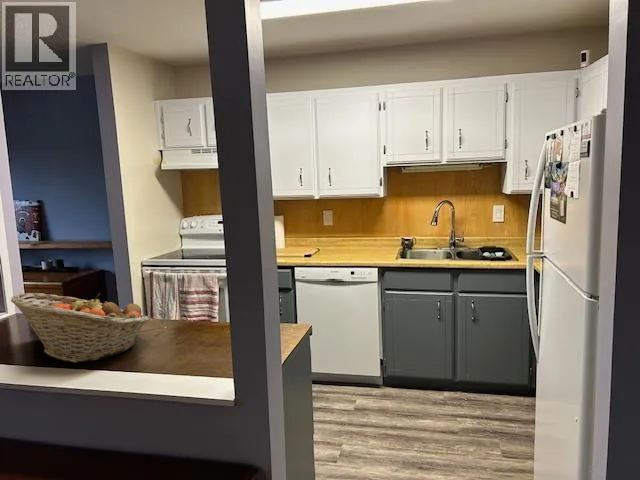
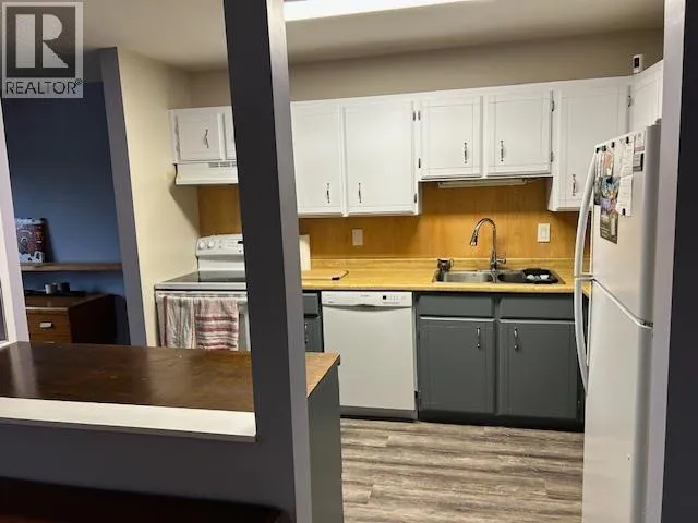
- fruit basket [10,292,150,364]
